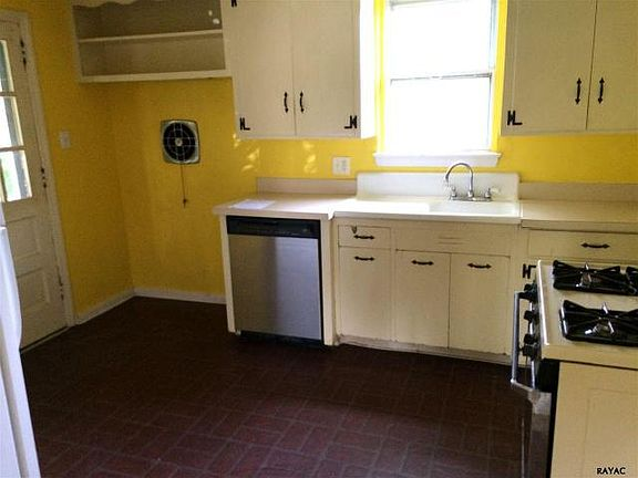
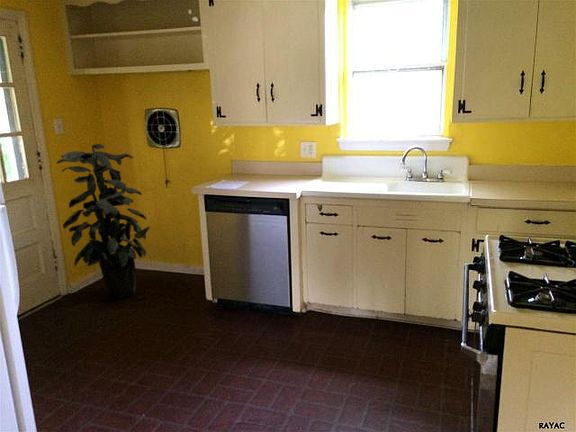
+ indoor plant [56,143,151,299]
